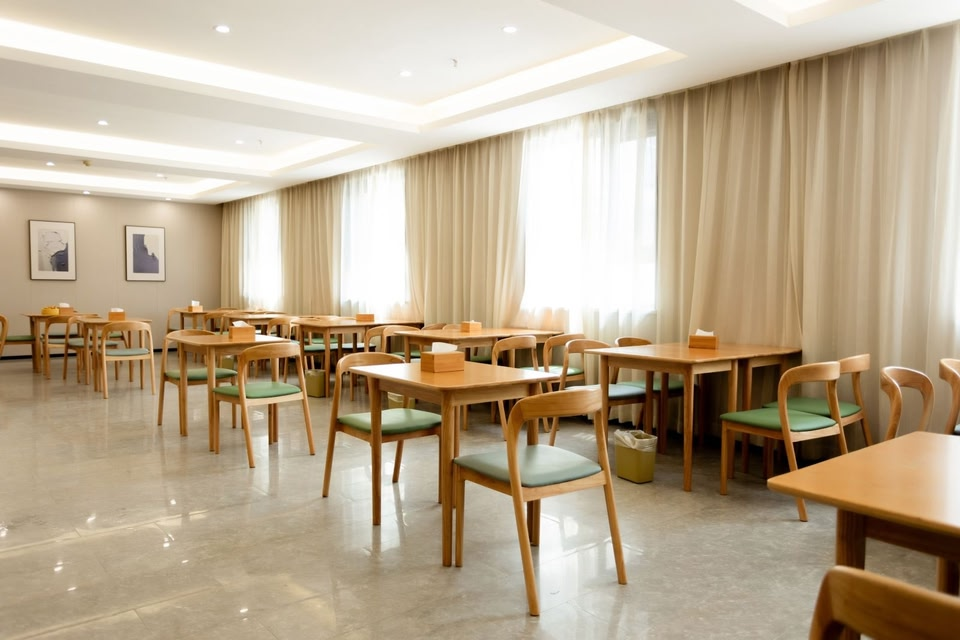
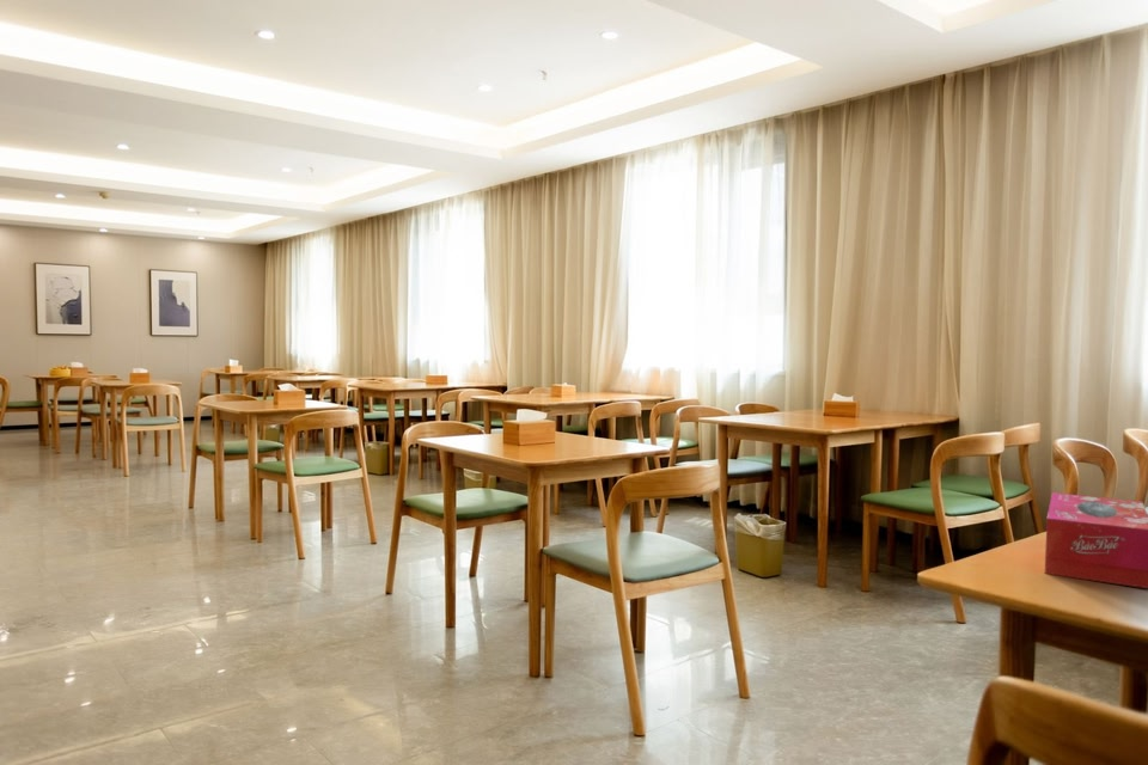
+ tissue box [1044,491,1148,589]
